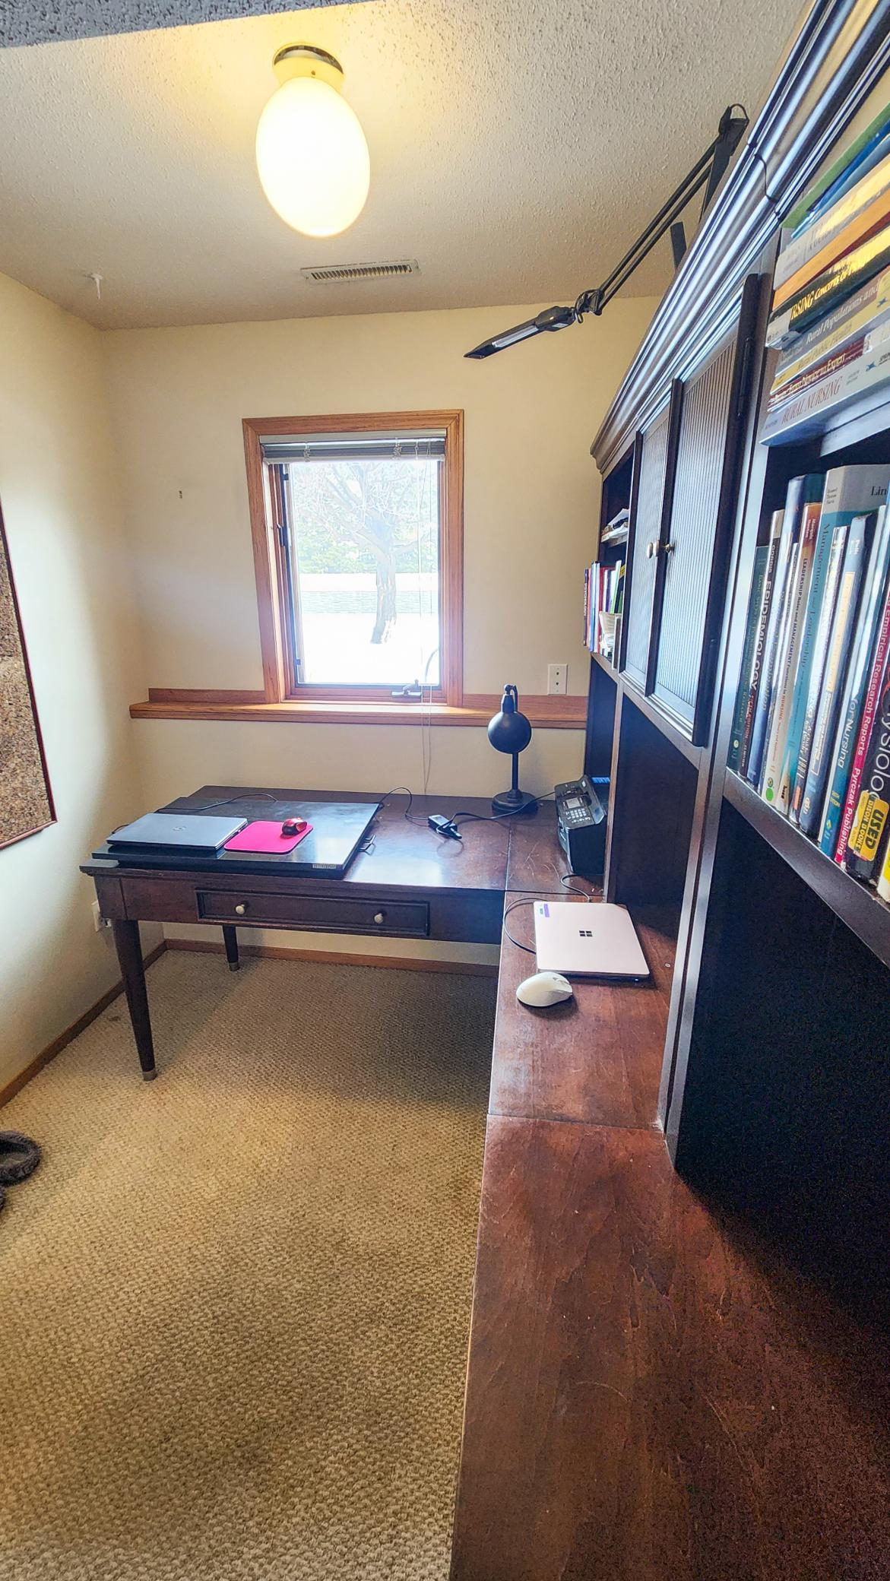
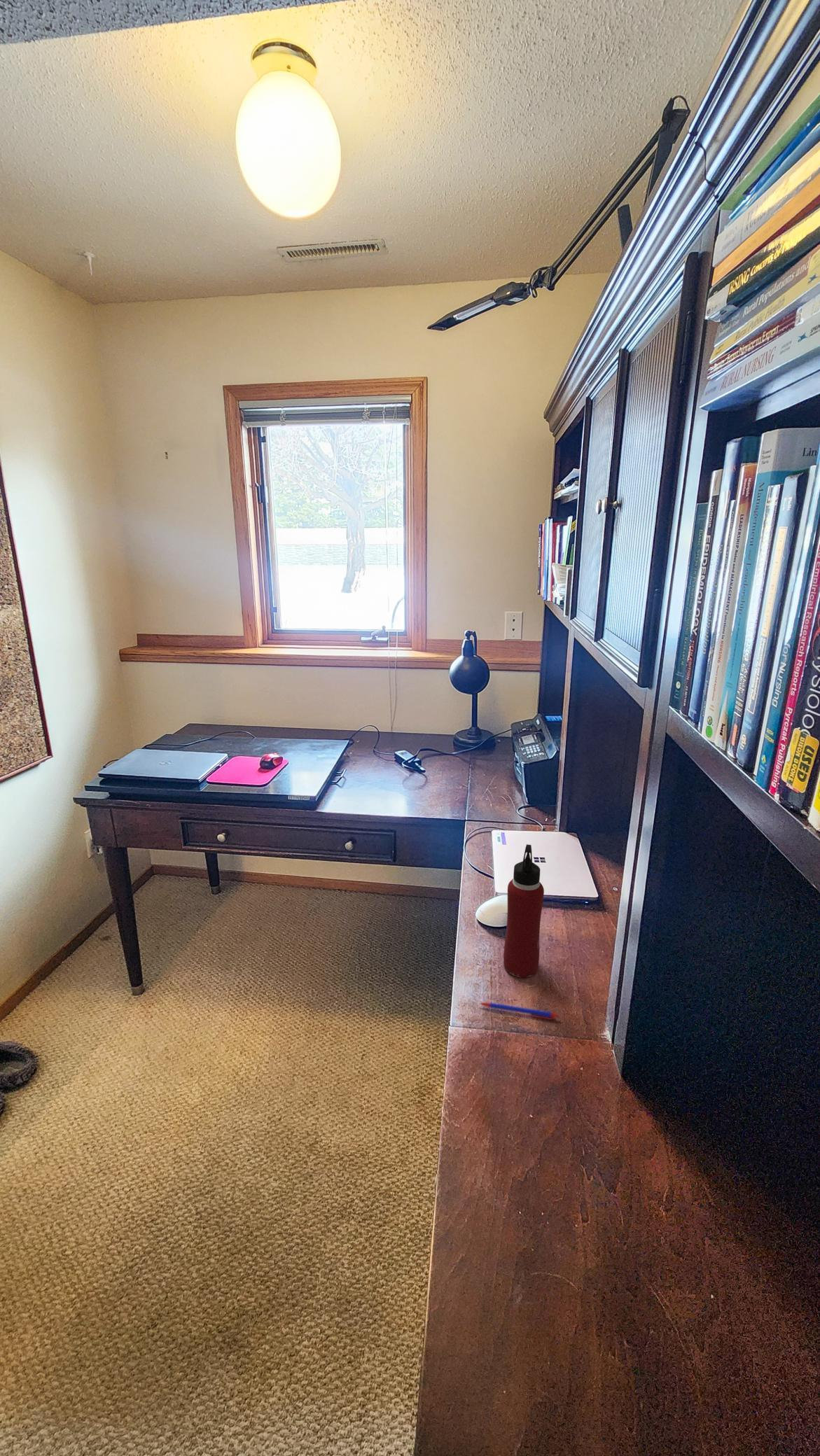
+ pen [478,1002,560,1021]
+ water bottle [503,844,545,978]
